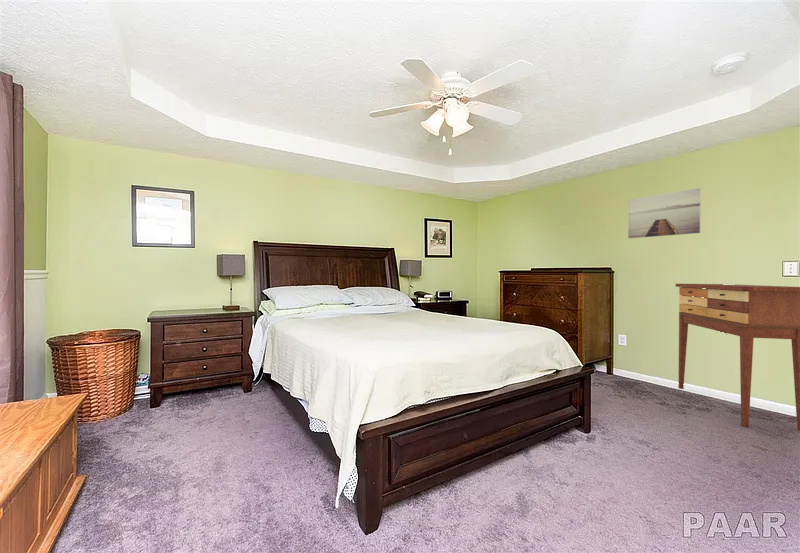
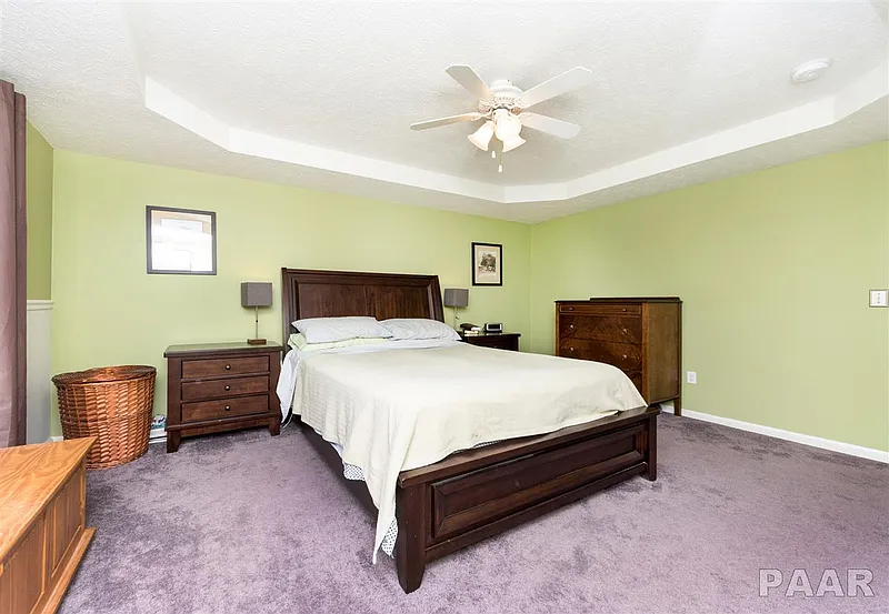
- console table [675,283,800,432]
- wall art [627,187,701,239]
